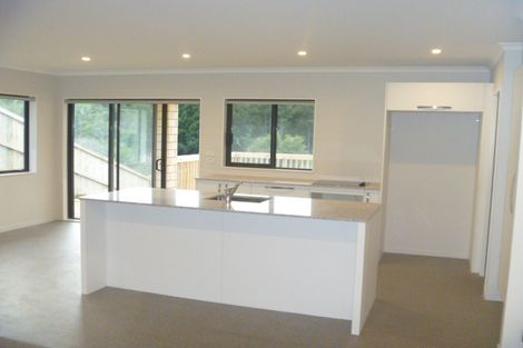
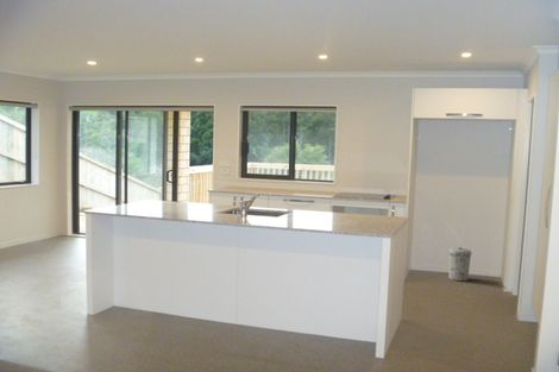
+ trash can [447,246,472,283]
